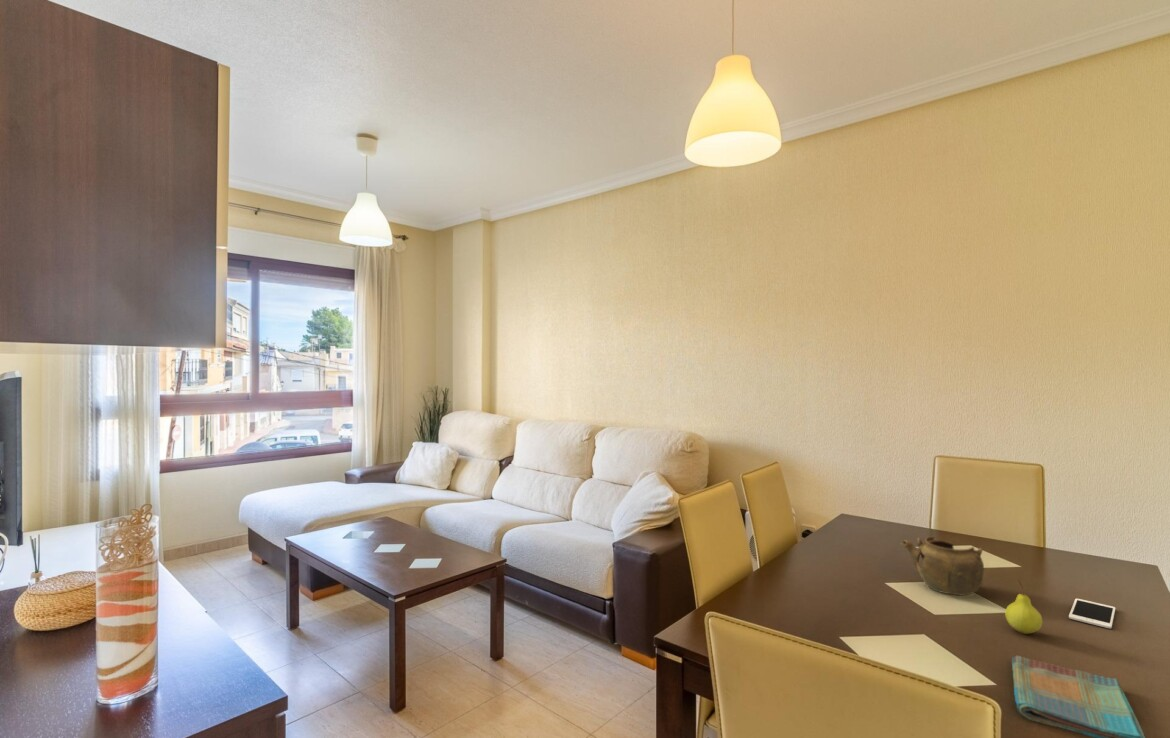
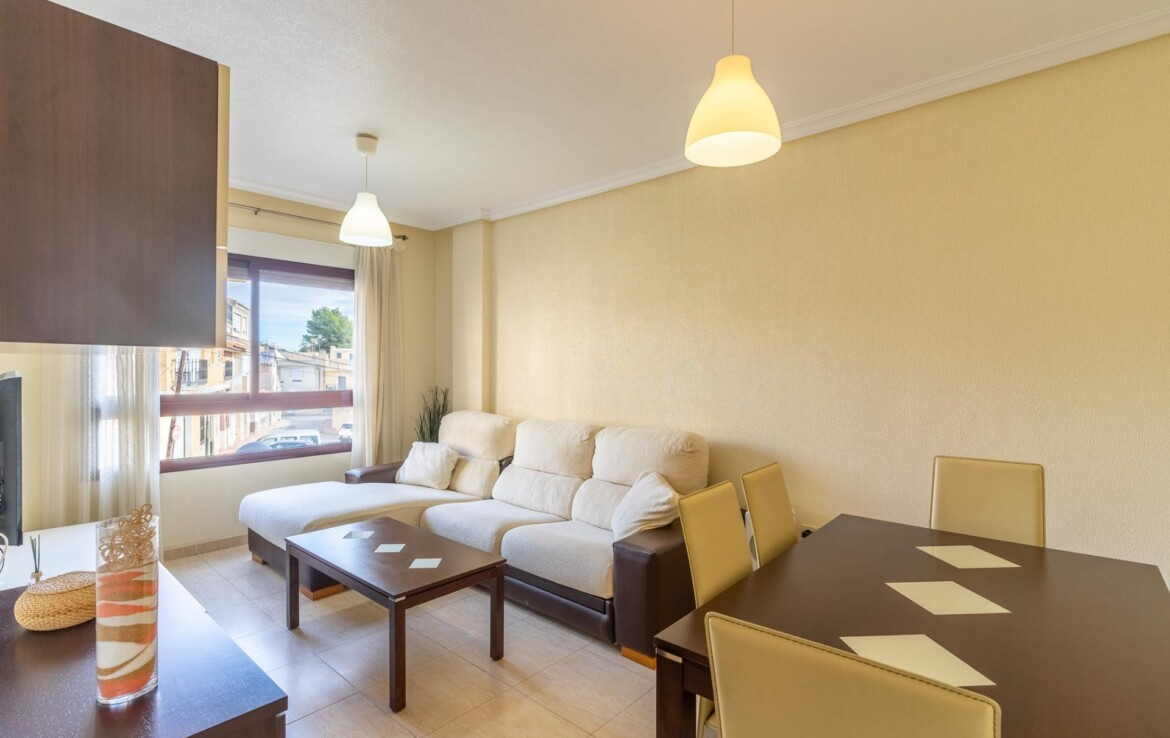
- fruit [1004,579,1043,635]
- dish towel [1011,655,1146,738]
- cell phone [1068,598,1116,629]
- teapot [900,536,985,596]
